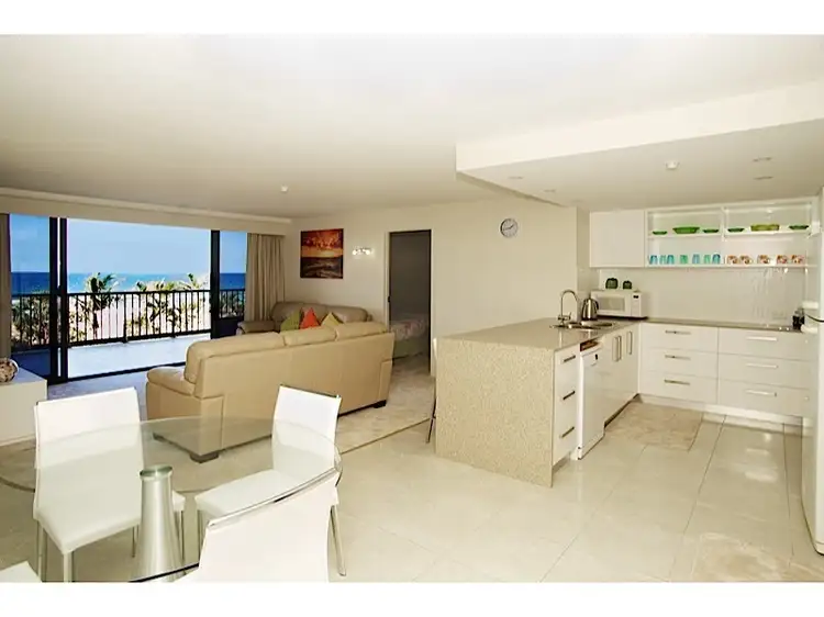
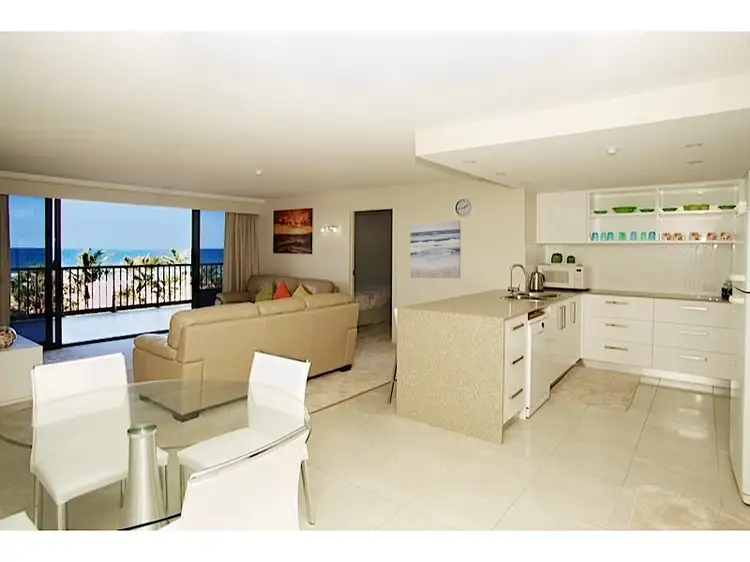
+ wall art [409,219,461,279]
